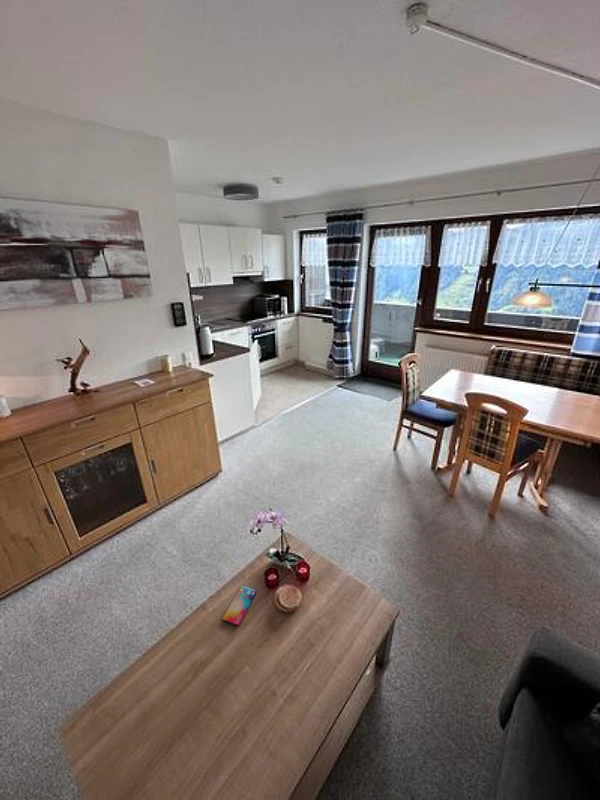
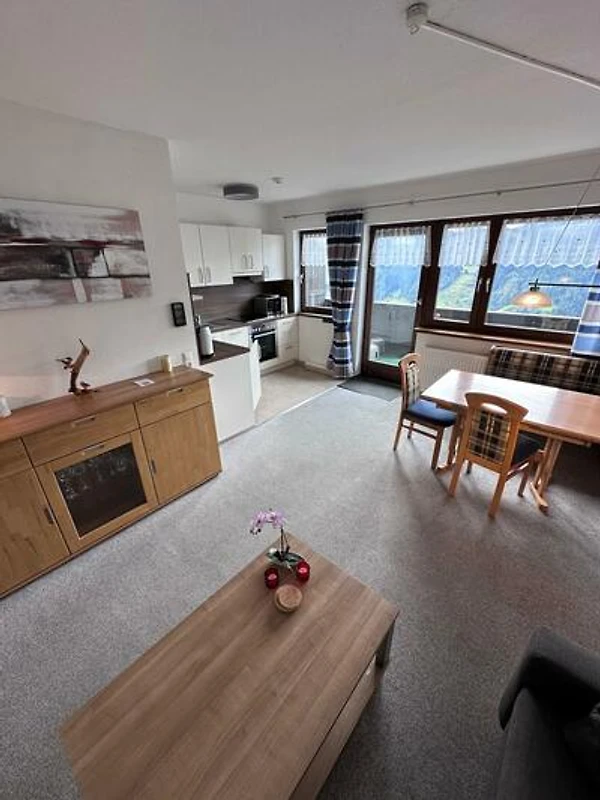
- smartphone [222,584,258,627]
